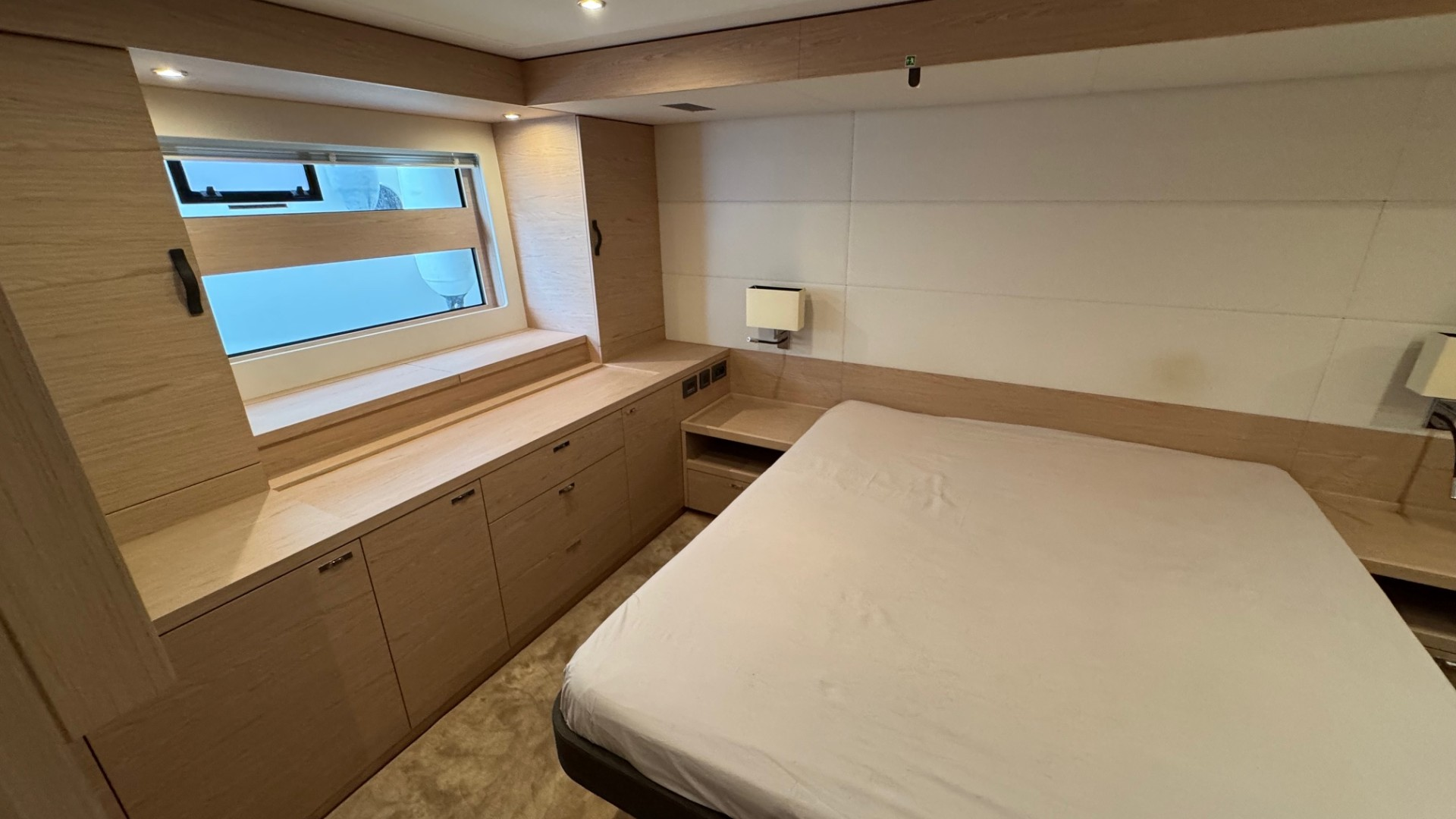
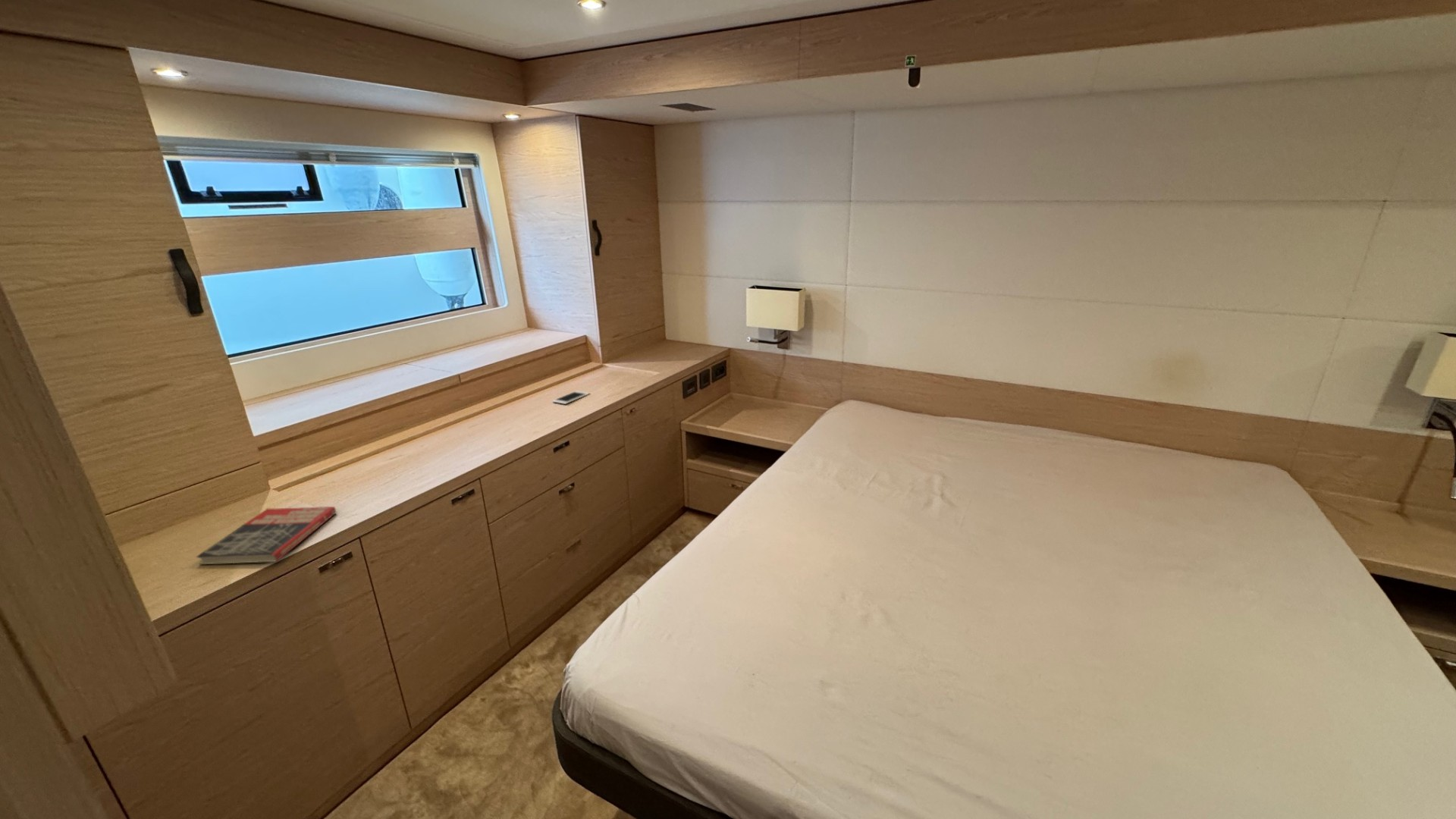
+ cell phone [551,390,590,405]
+ book [195,506,337,565]
